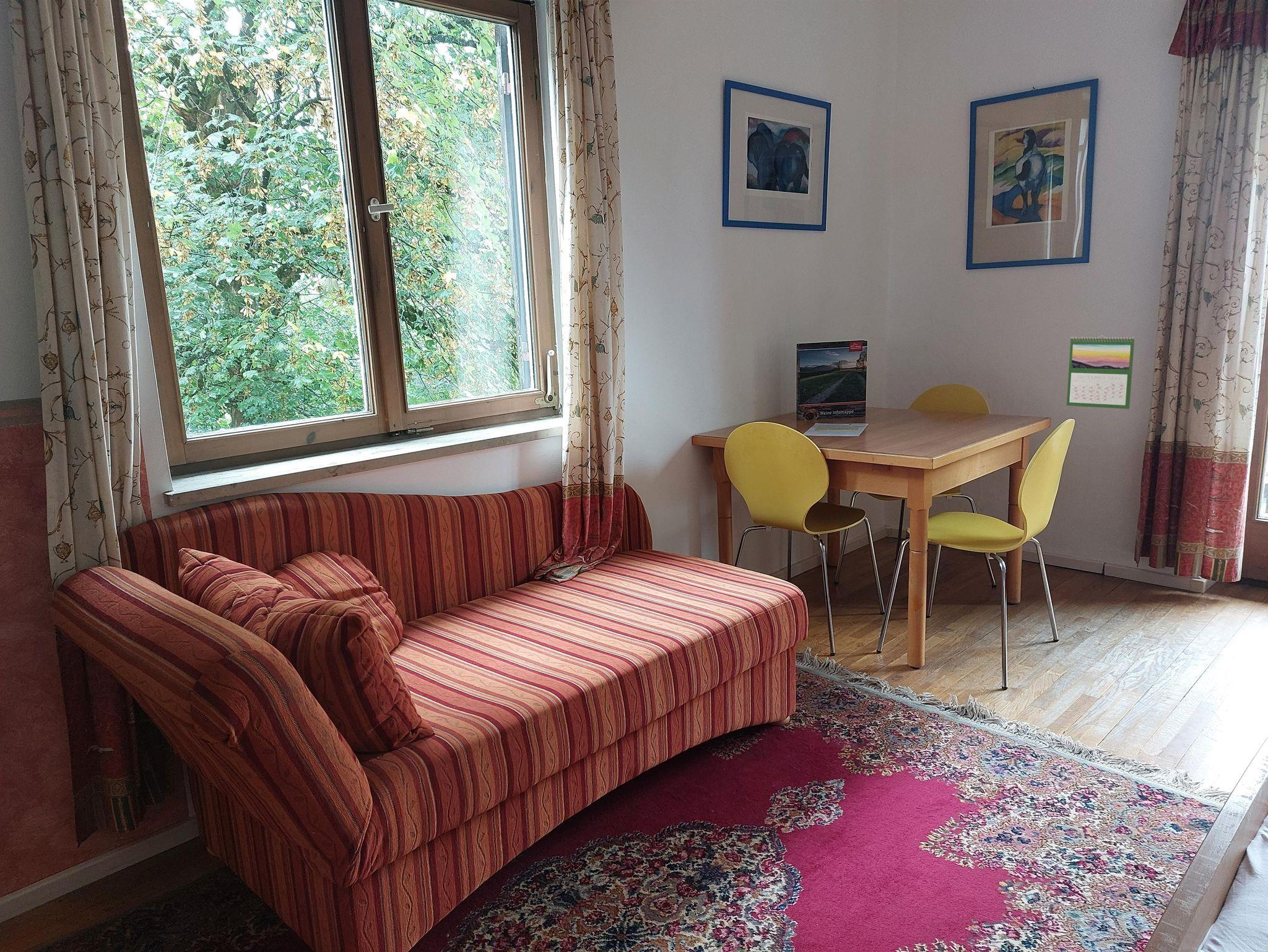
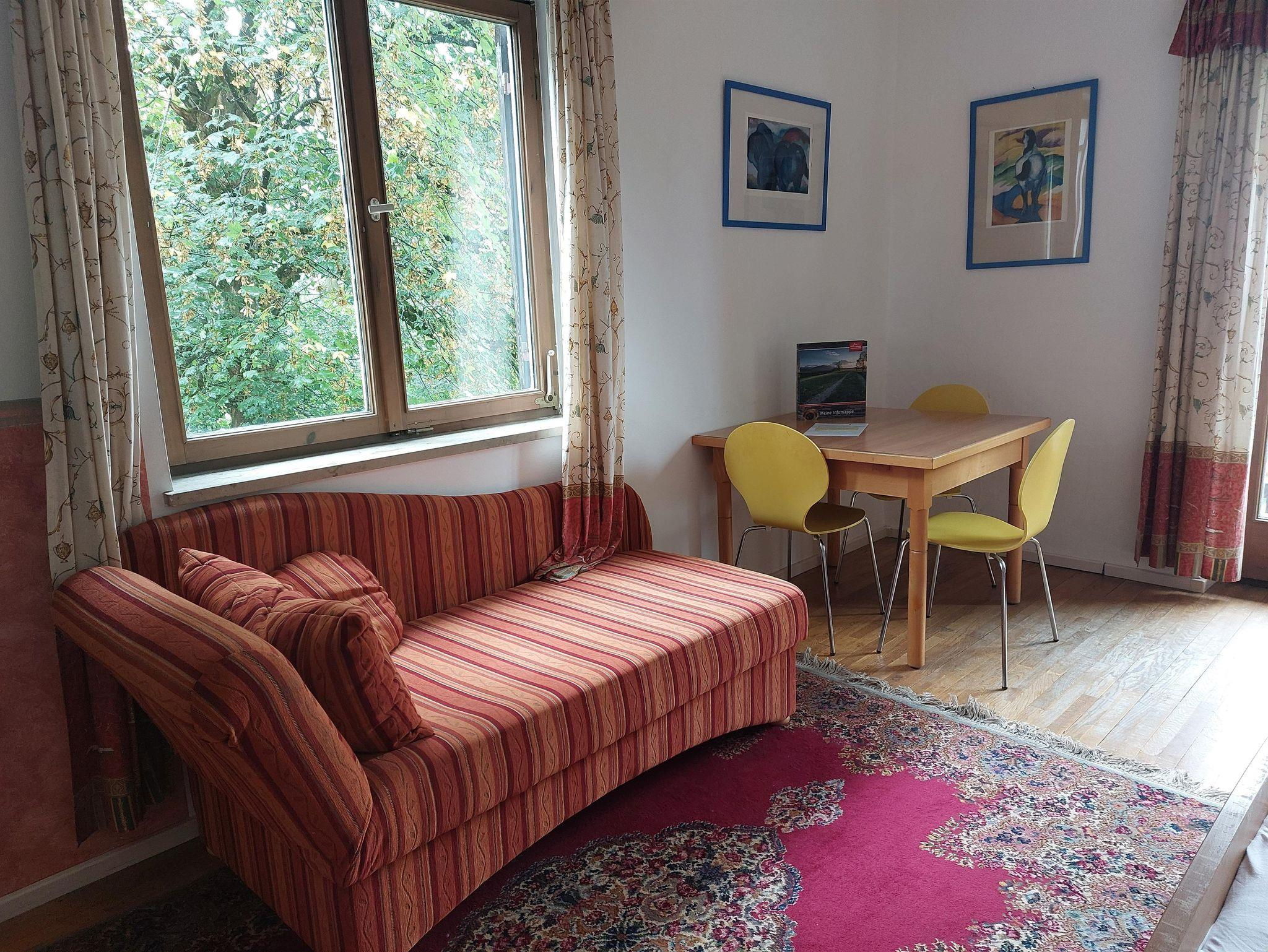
- calendar [1066,335,1135,410]
